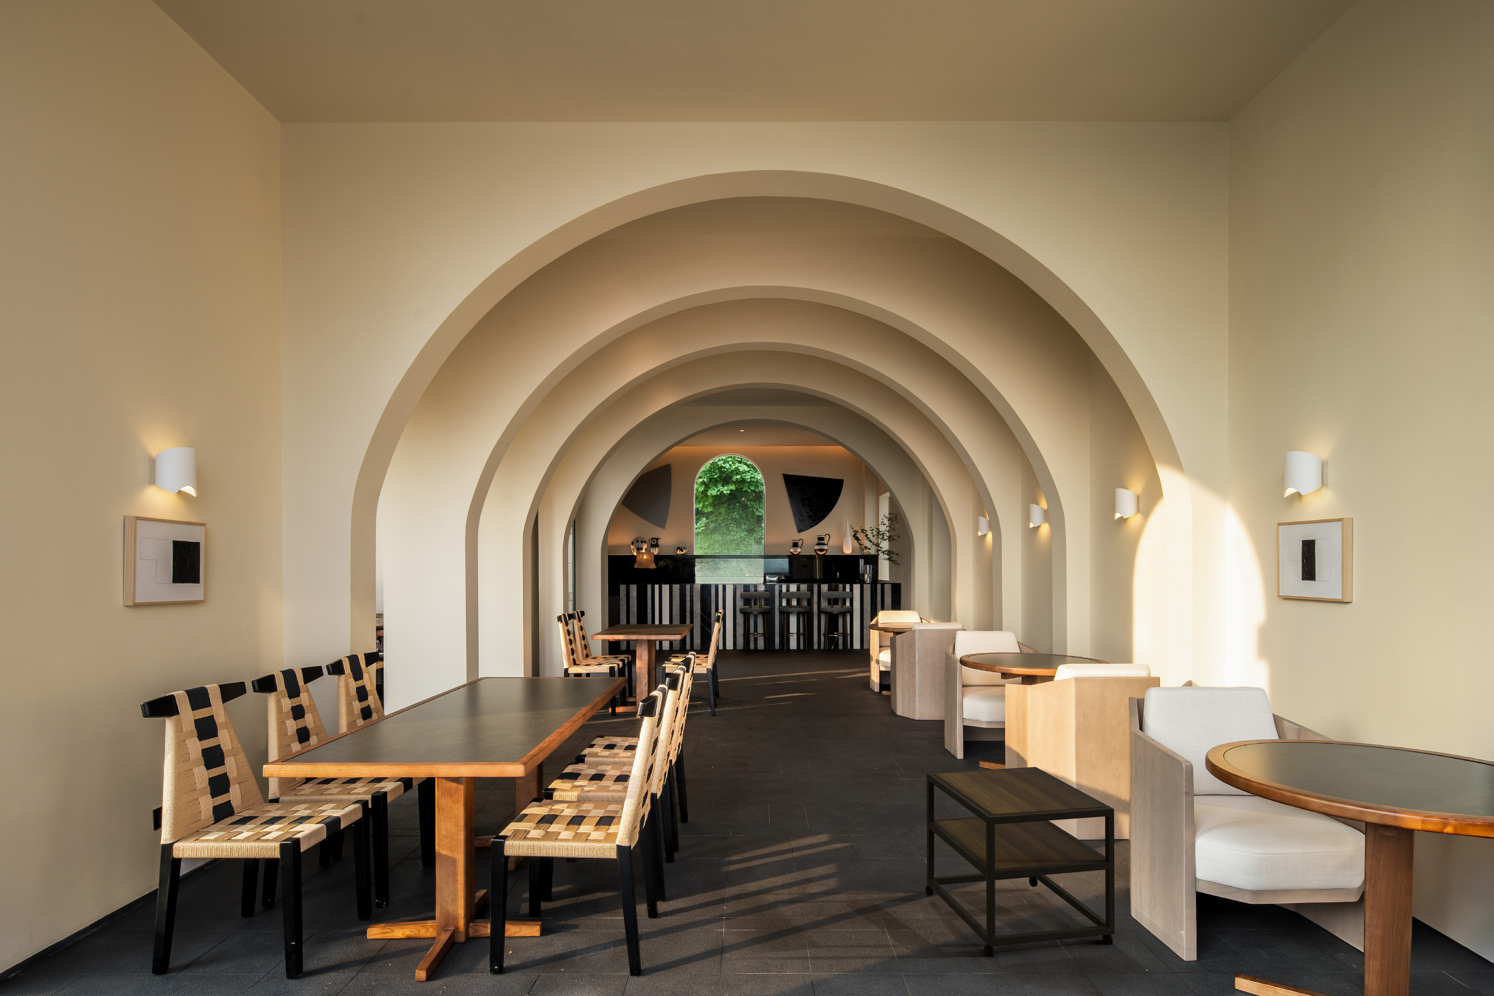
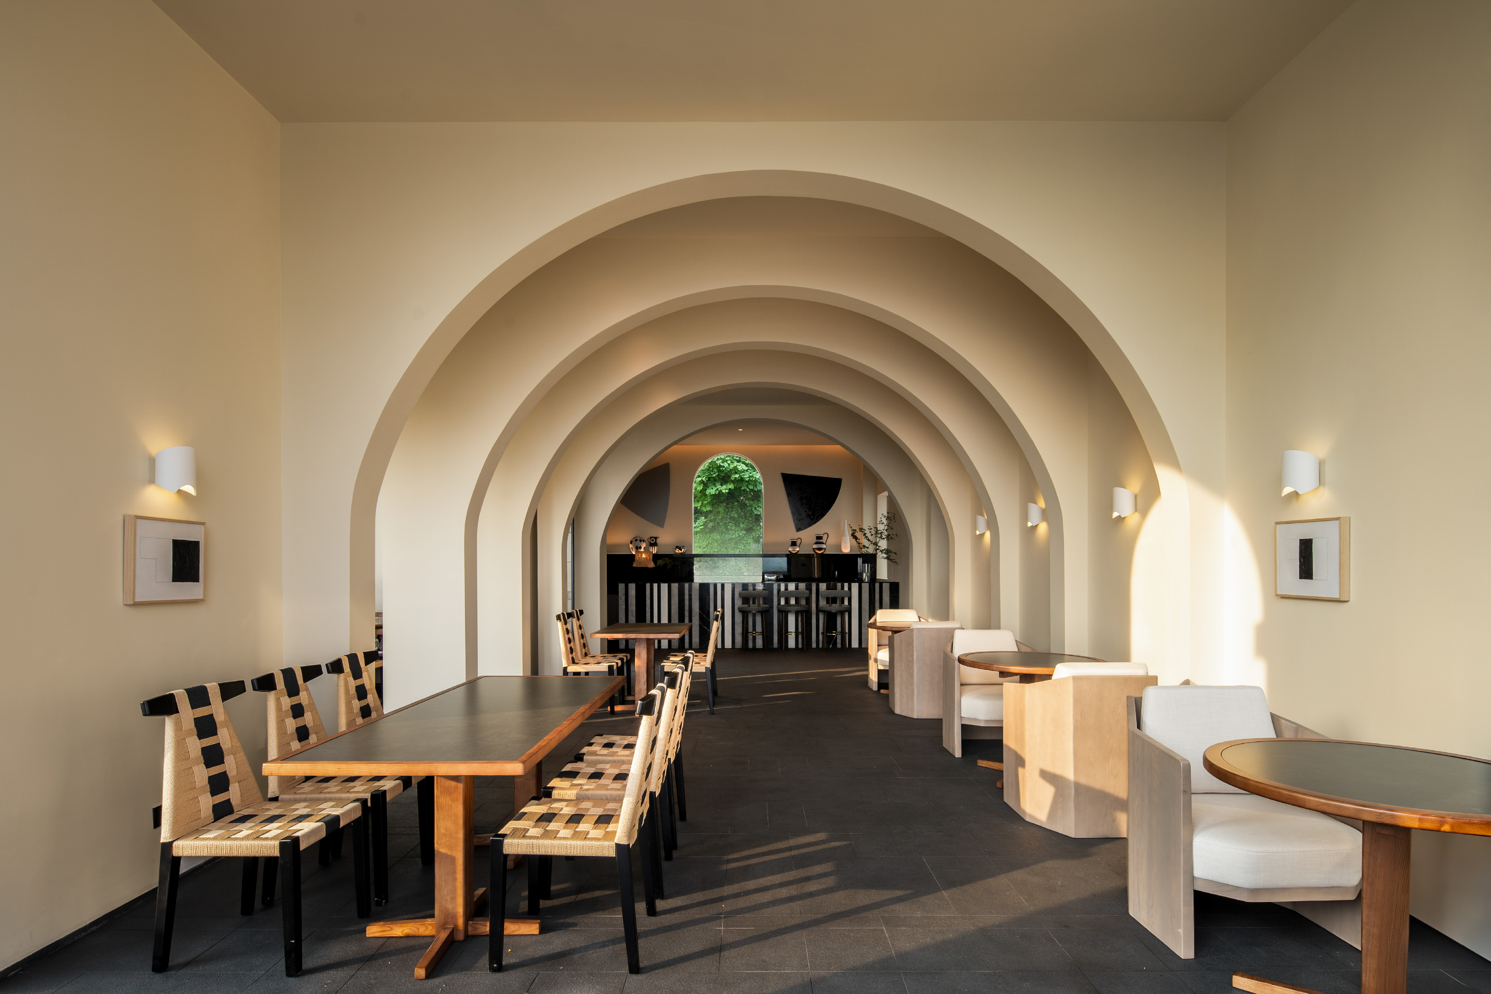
- side table [925,767,1115,957]
